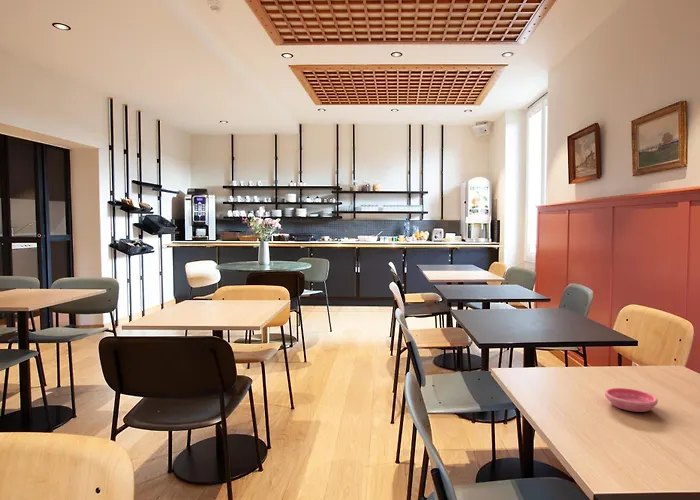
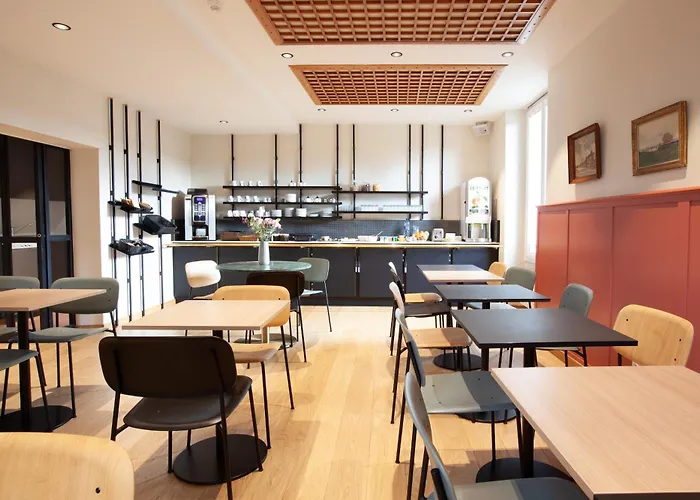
- saucer [604,387,659,413]
